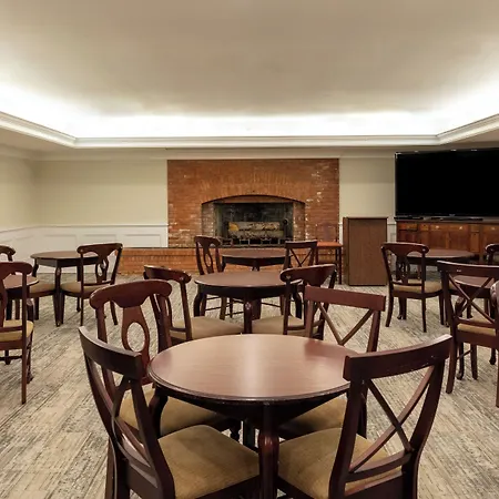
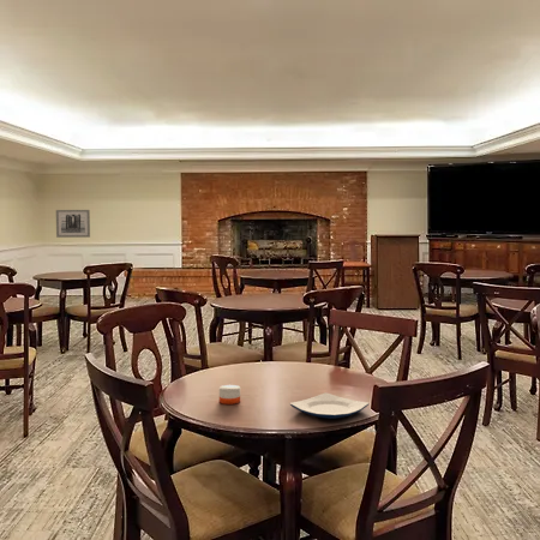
+ plate [289,391,370,420]
+ candle [218,383,241,406]
+ wall art [55,209,91,239]
